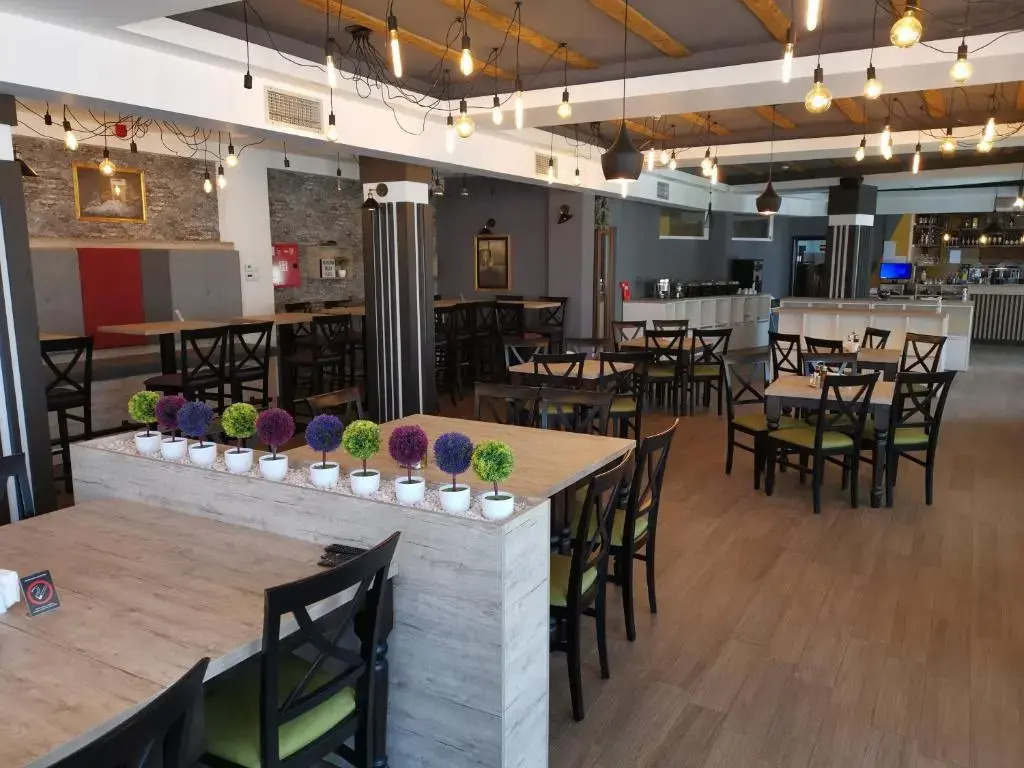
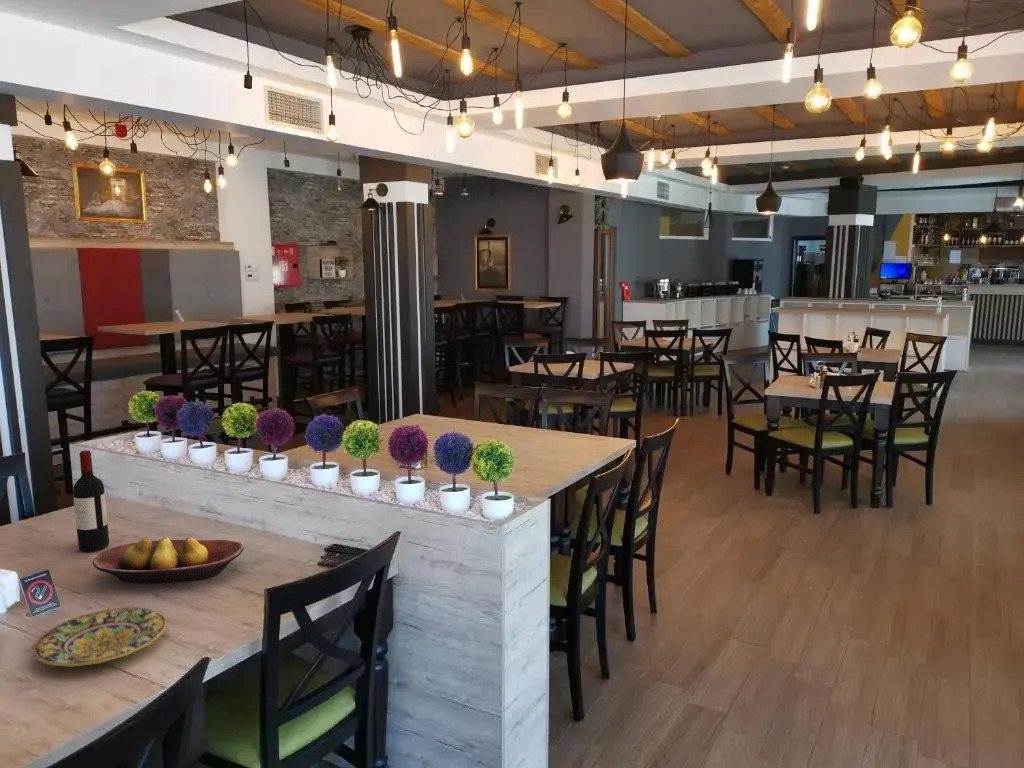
+ fruit bowl [92,536,245,585]
+ wine bottle [72,449,110,553]
+ plate [31,606,169,668]
